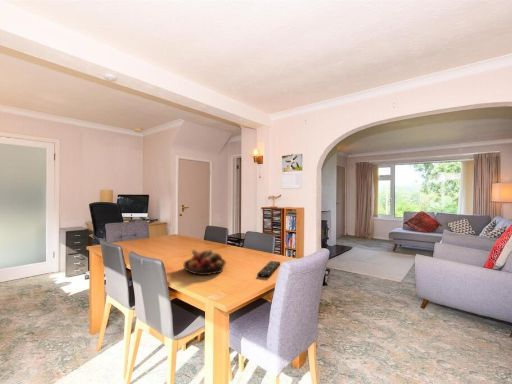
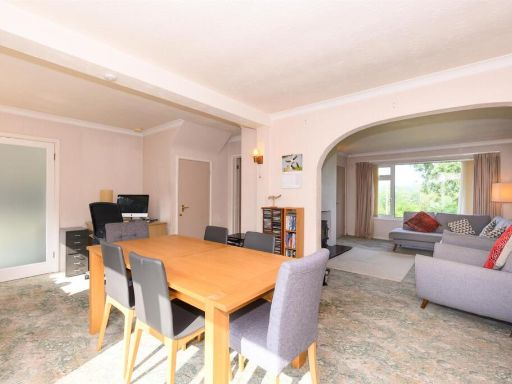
- fruit bowl [182,249,227,276]
- remote control [256,260,281,278]
